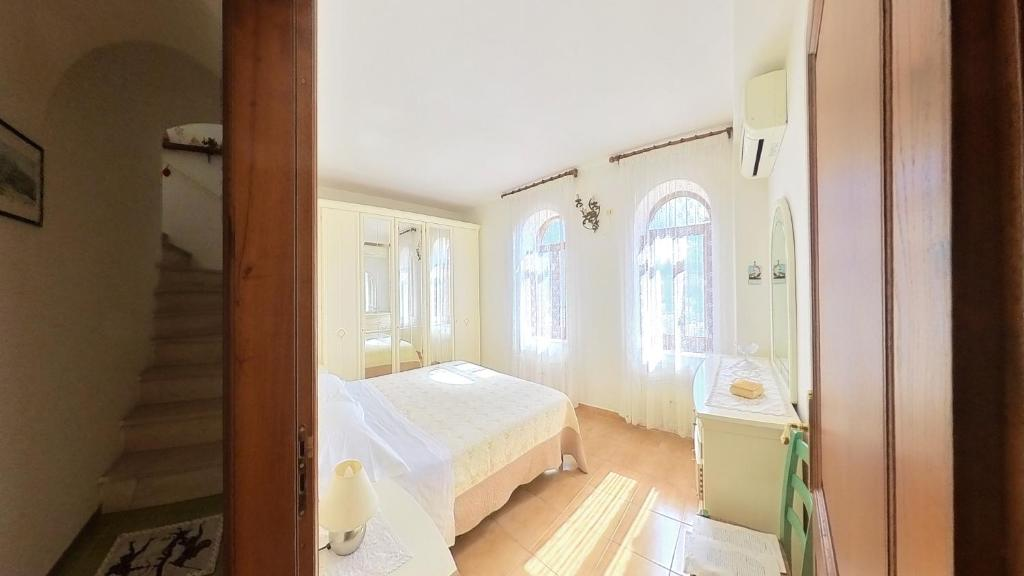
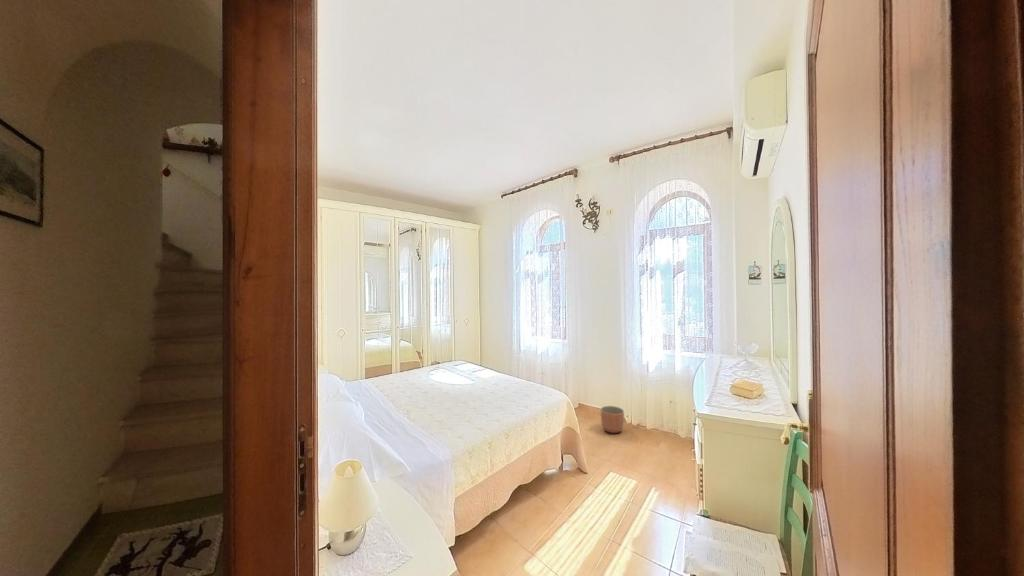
+ planter [600,405,625,434]
